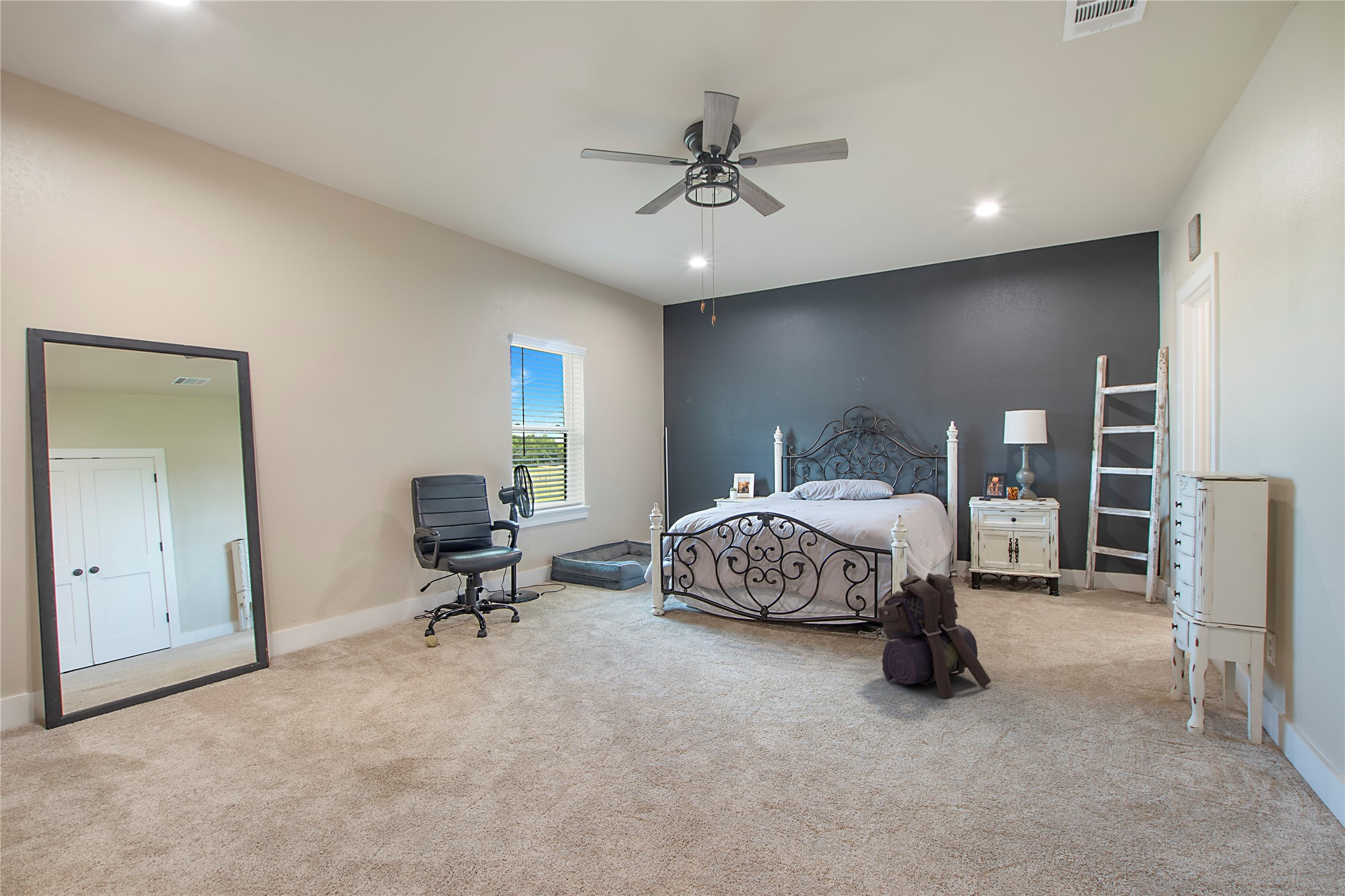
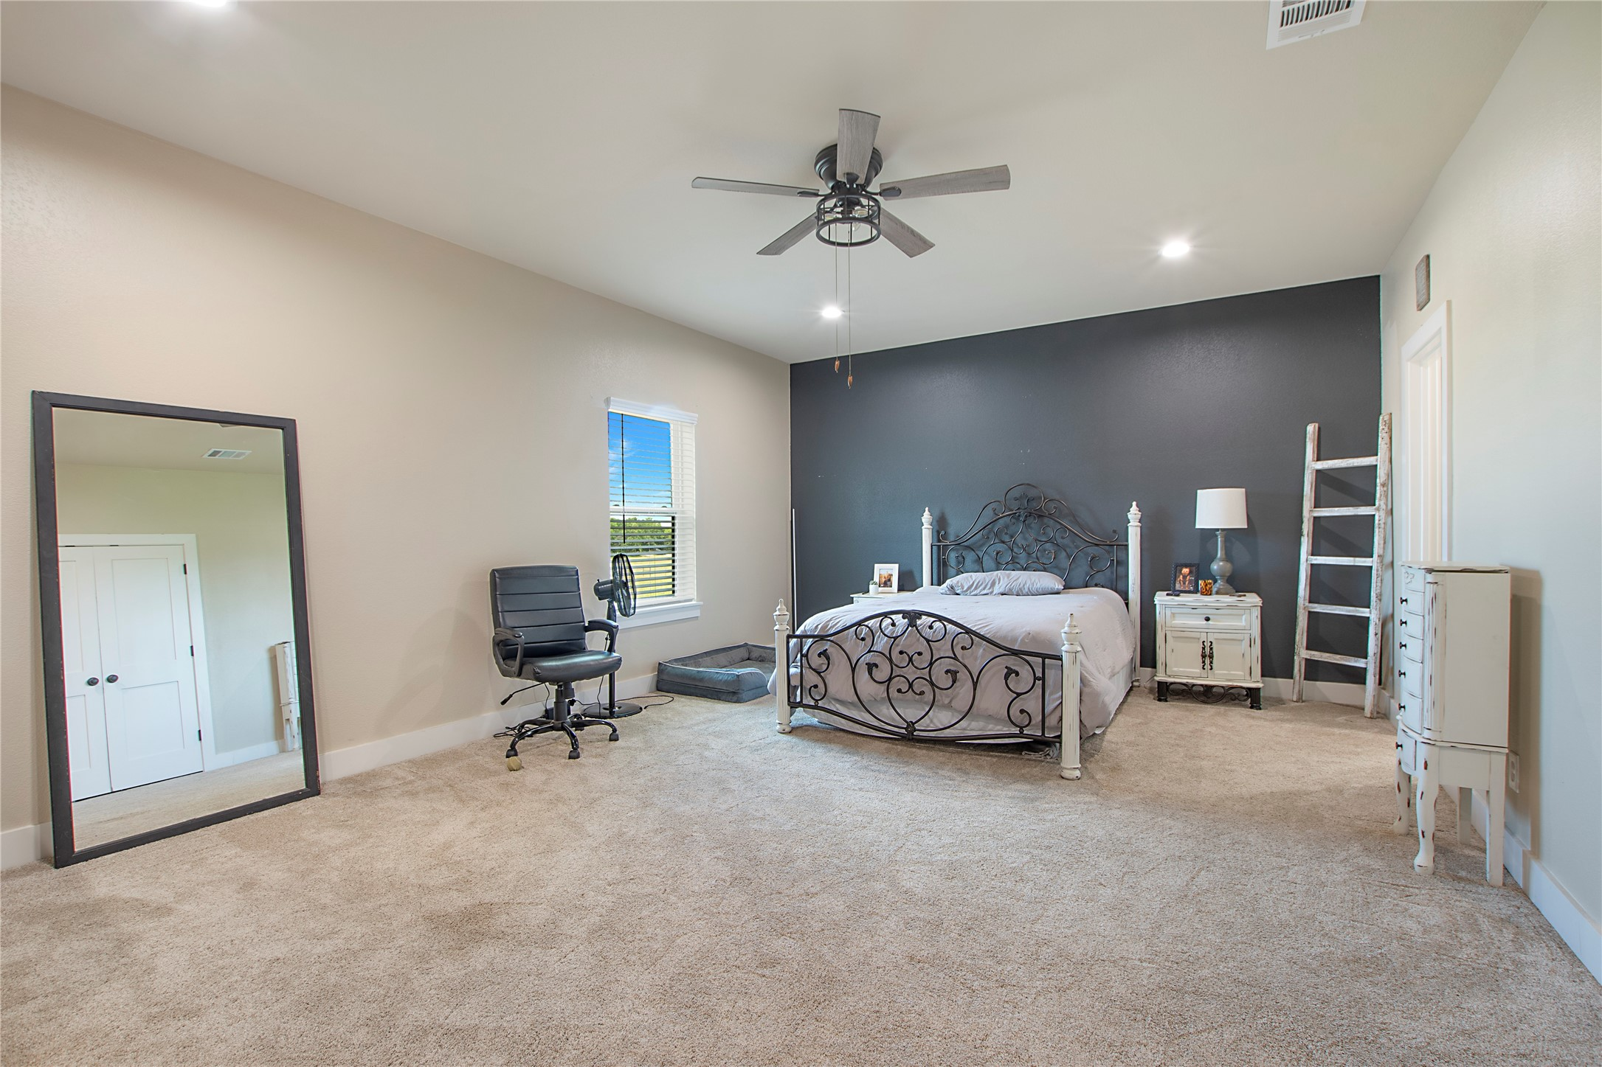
- backpack [877,572,992,698]
